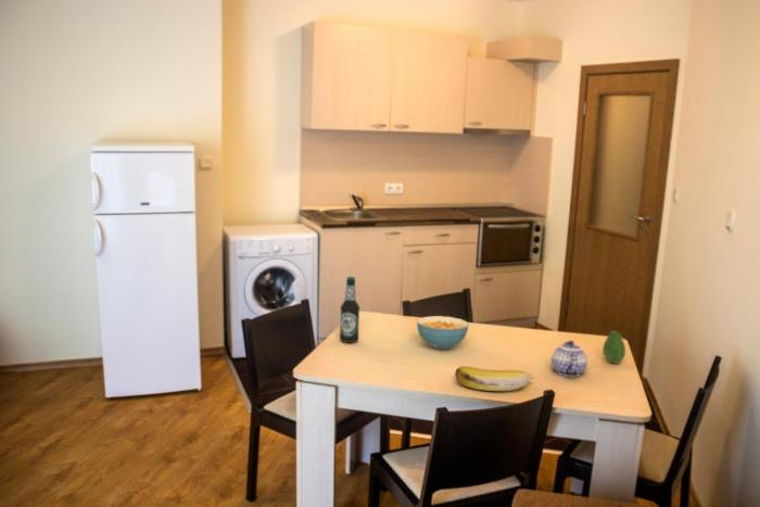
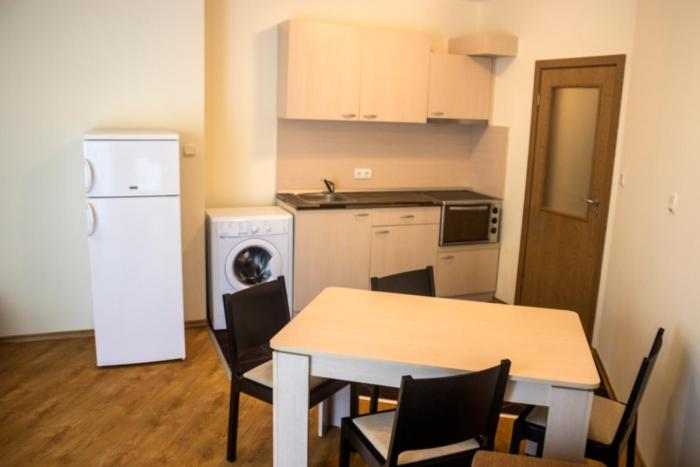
- teapot [550,340,588,378]
- bottle [339,276,360,344]
- fruit [601,330,626,365]
- cereal bowl [416,315,469,351]
- banana [454,365,535,392]
